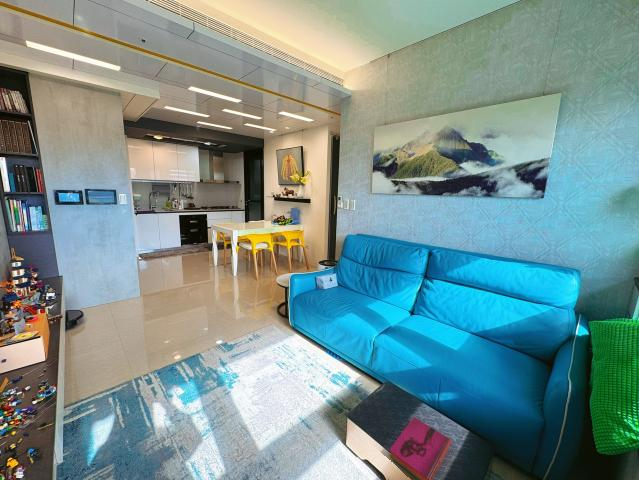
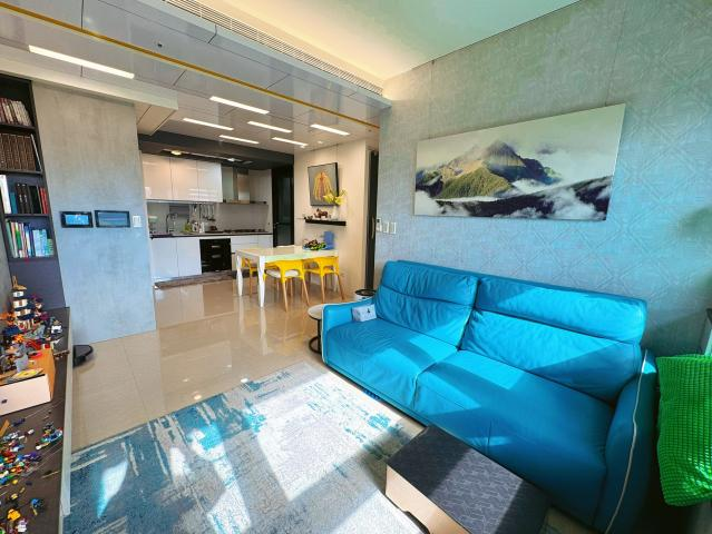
- hardback book [388,416,452,480]
